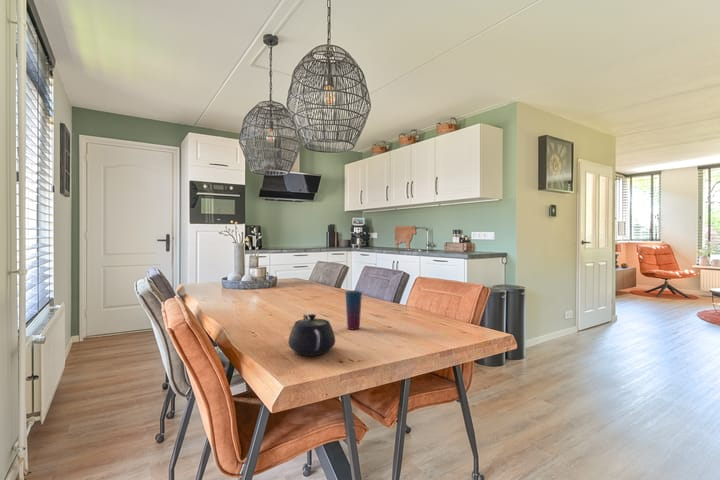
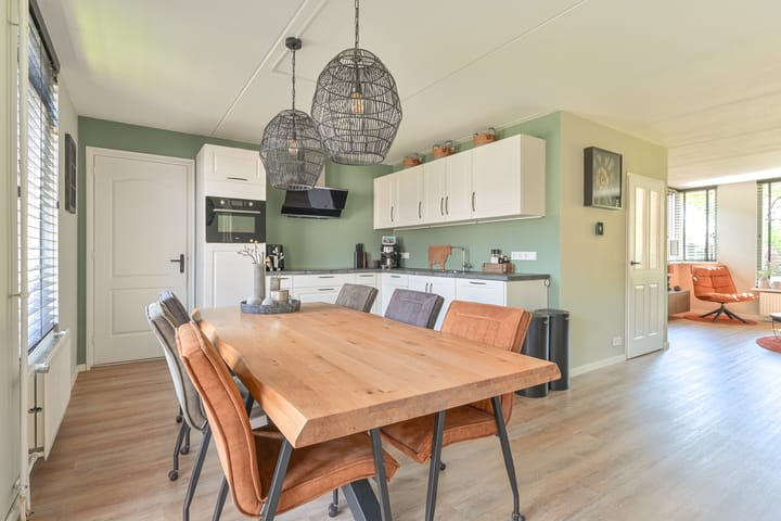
- teapot [287,313,336,357]
- cup [344,289,363,330]
